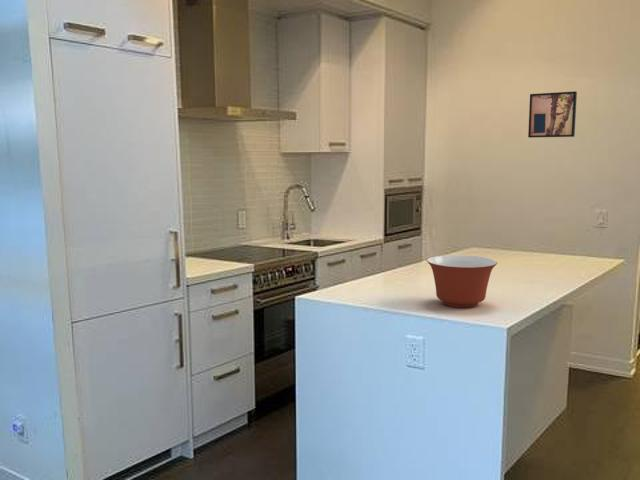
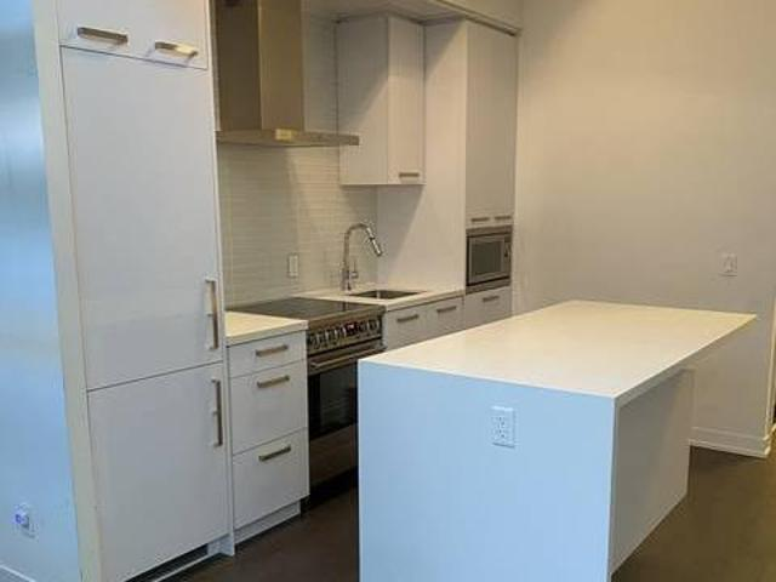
- wall art [527,90,578,139]
- mixing bowl [426,254,498,309]
